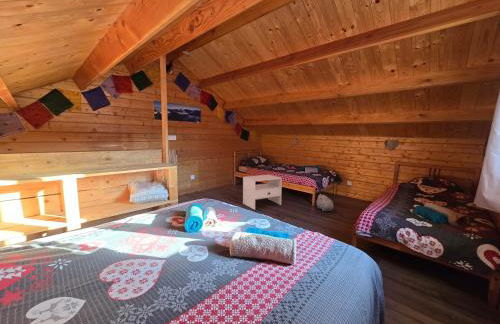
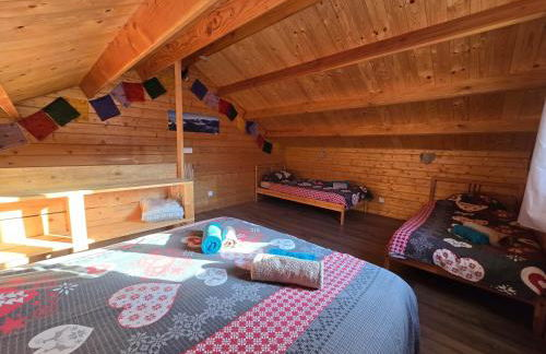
- plush toy [316,193,335,212]
- nightstand [242,174,283,211]
